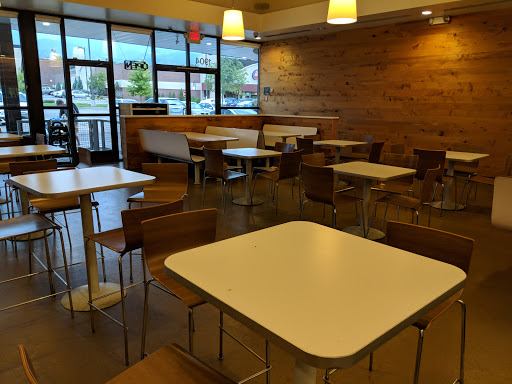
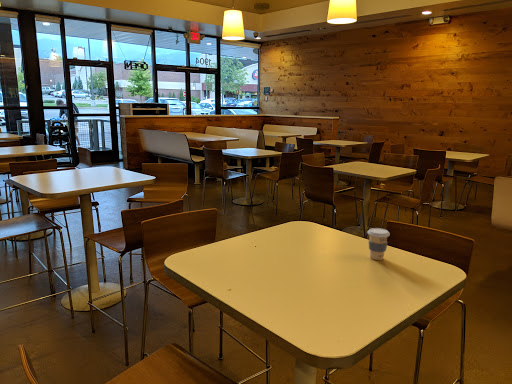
+ coffee cup [367,227,391,261]
